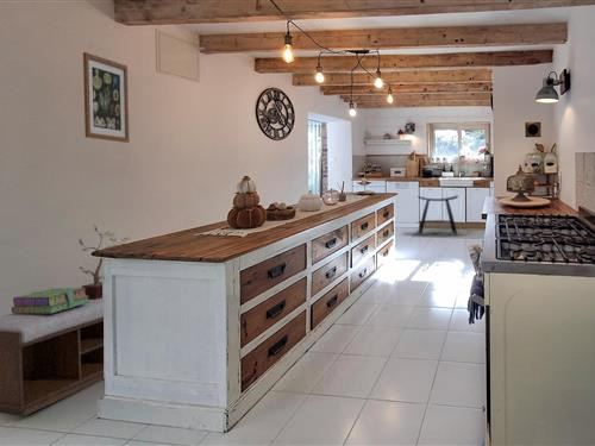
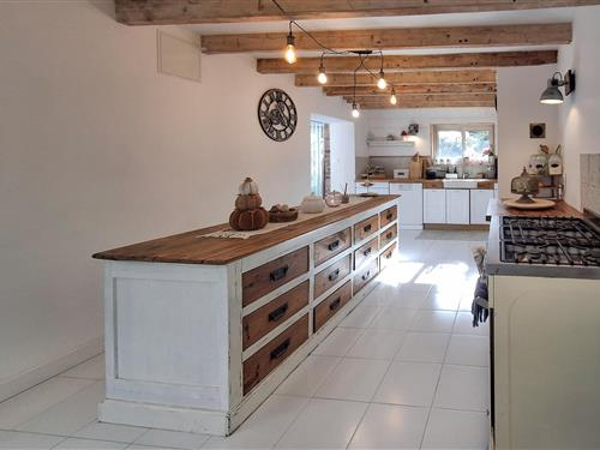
- wall art [82,51,131,144]
- potted plant [79,224,131,300]
- stack of books [11,287,88,314]
- stool [416,194,459,235]
- bench [0,297,105,417]
